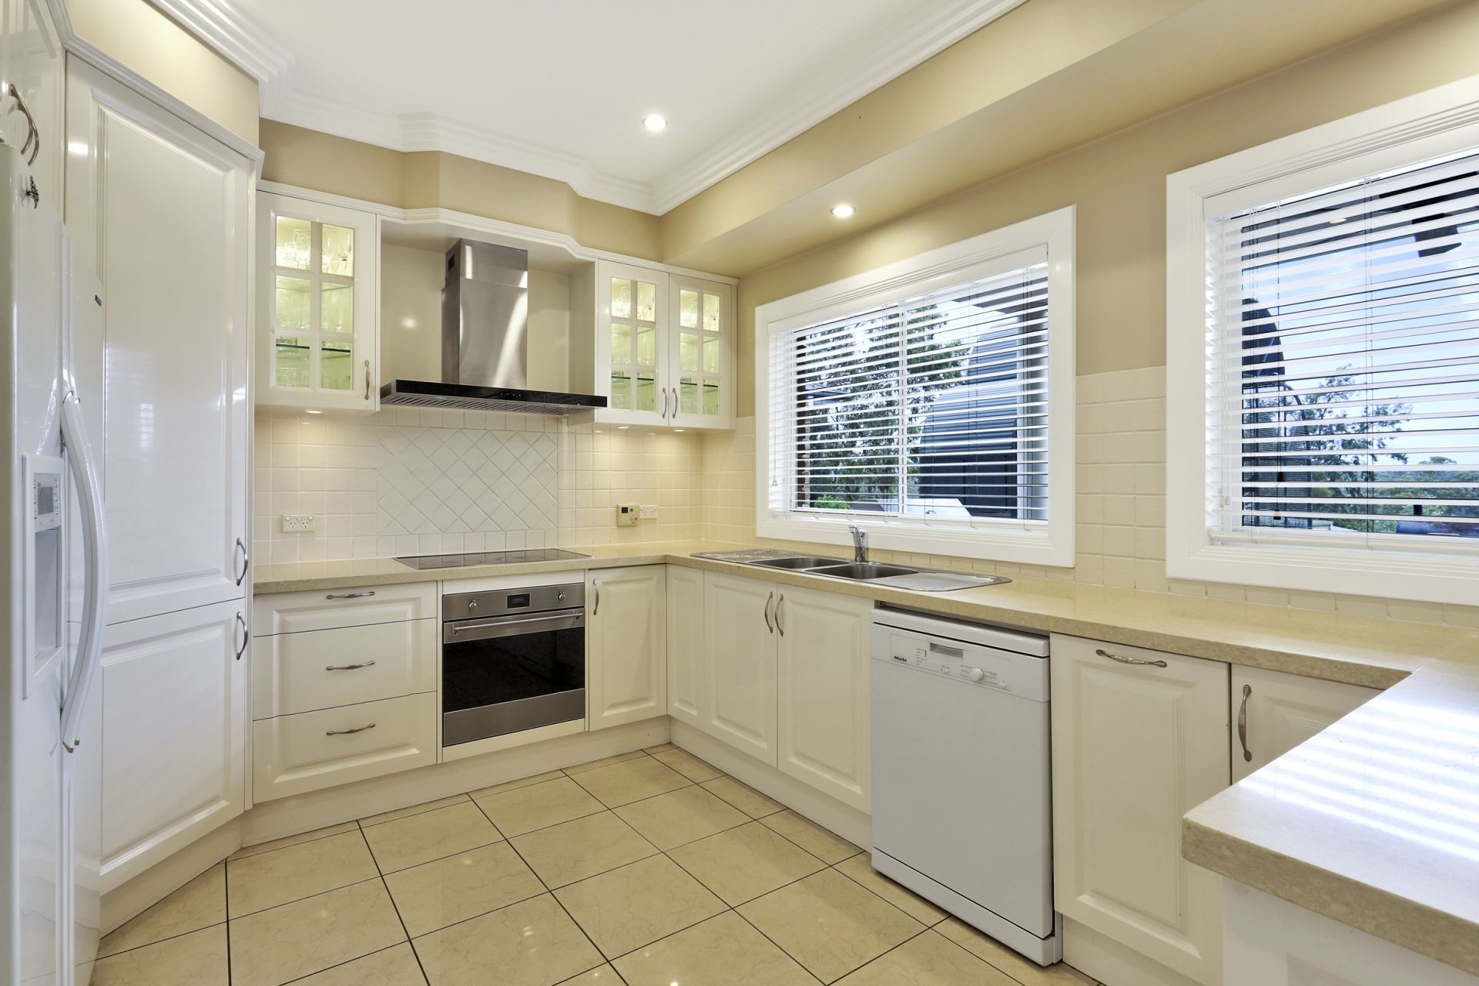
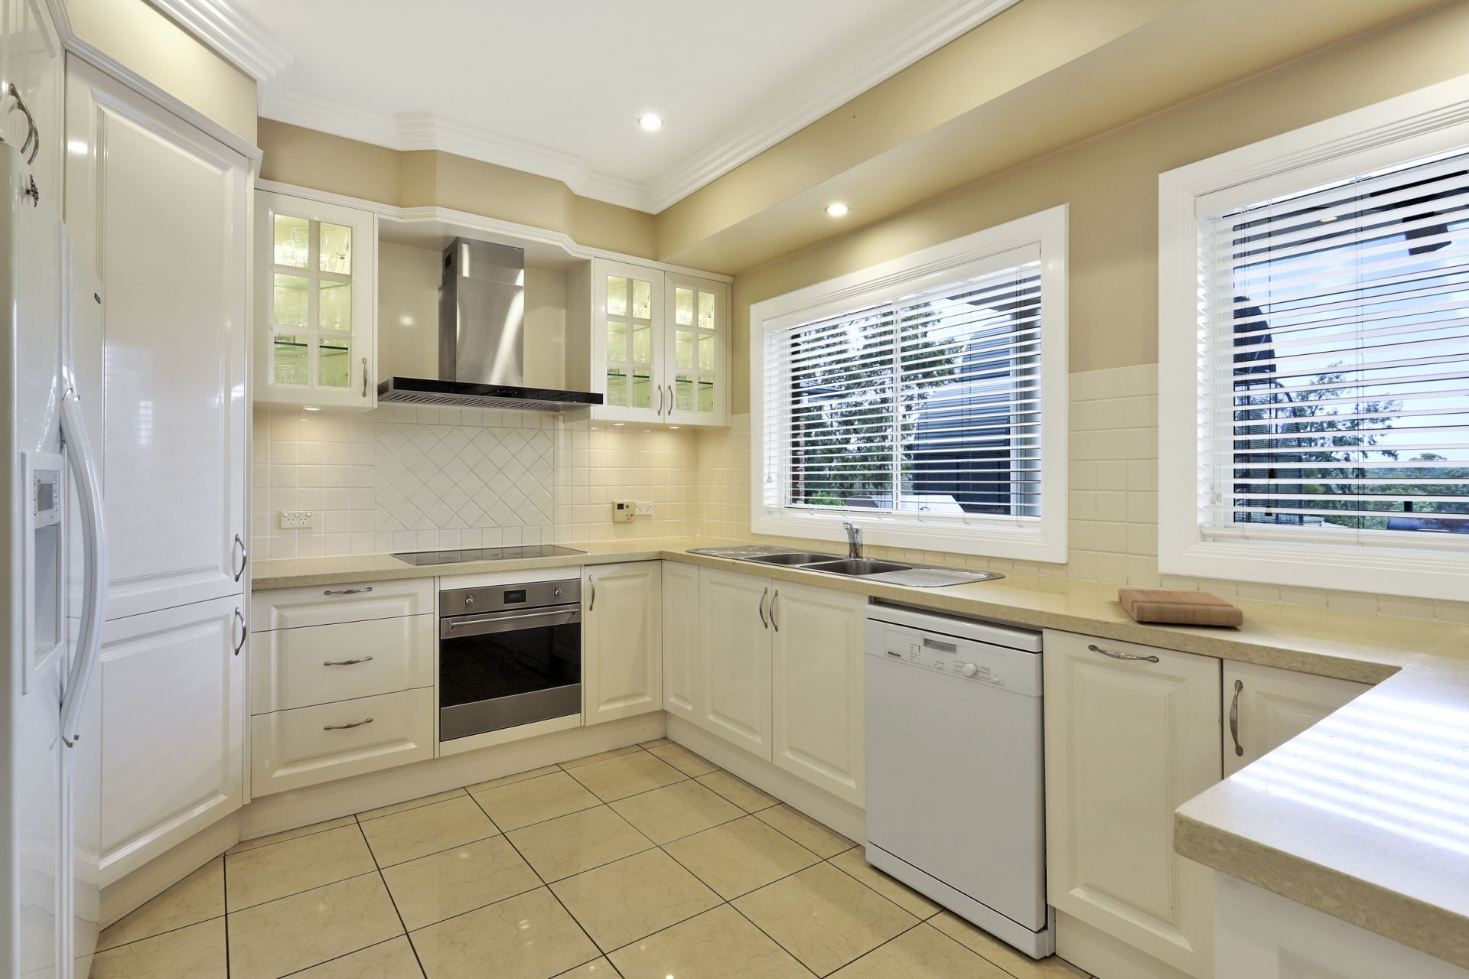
+ cutting board [1117,588,1244,627]
